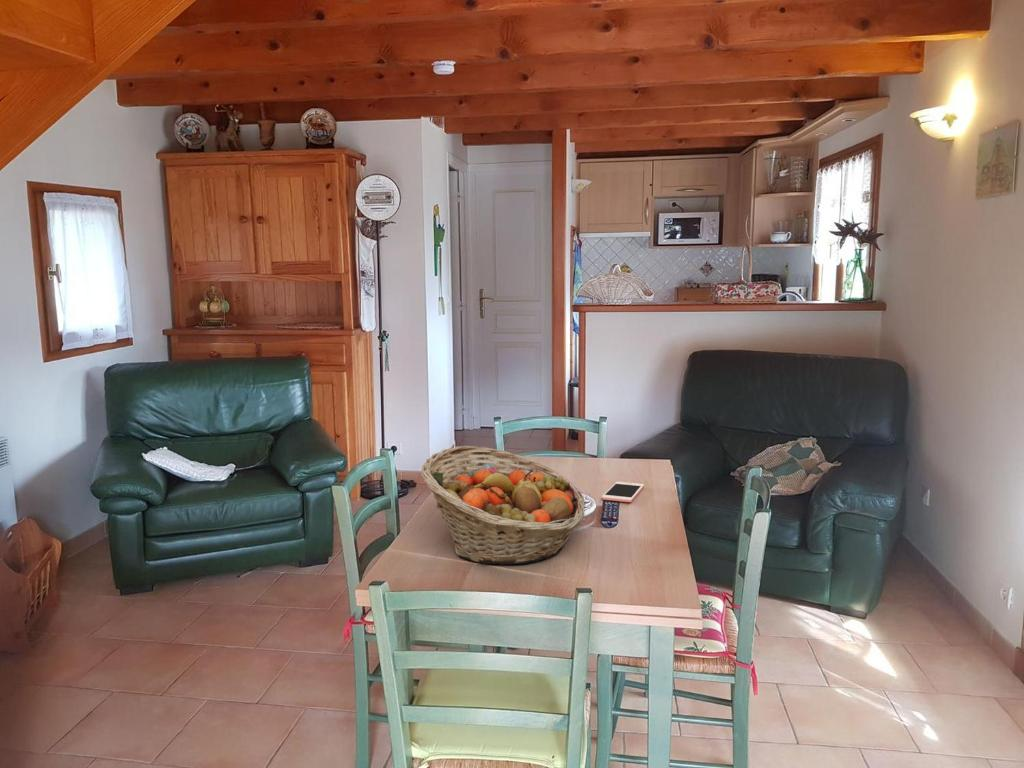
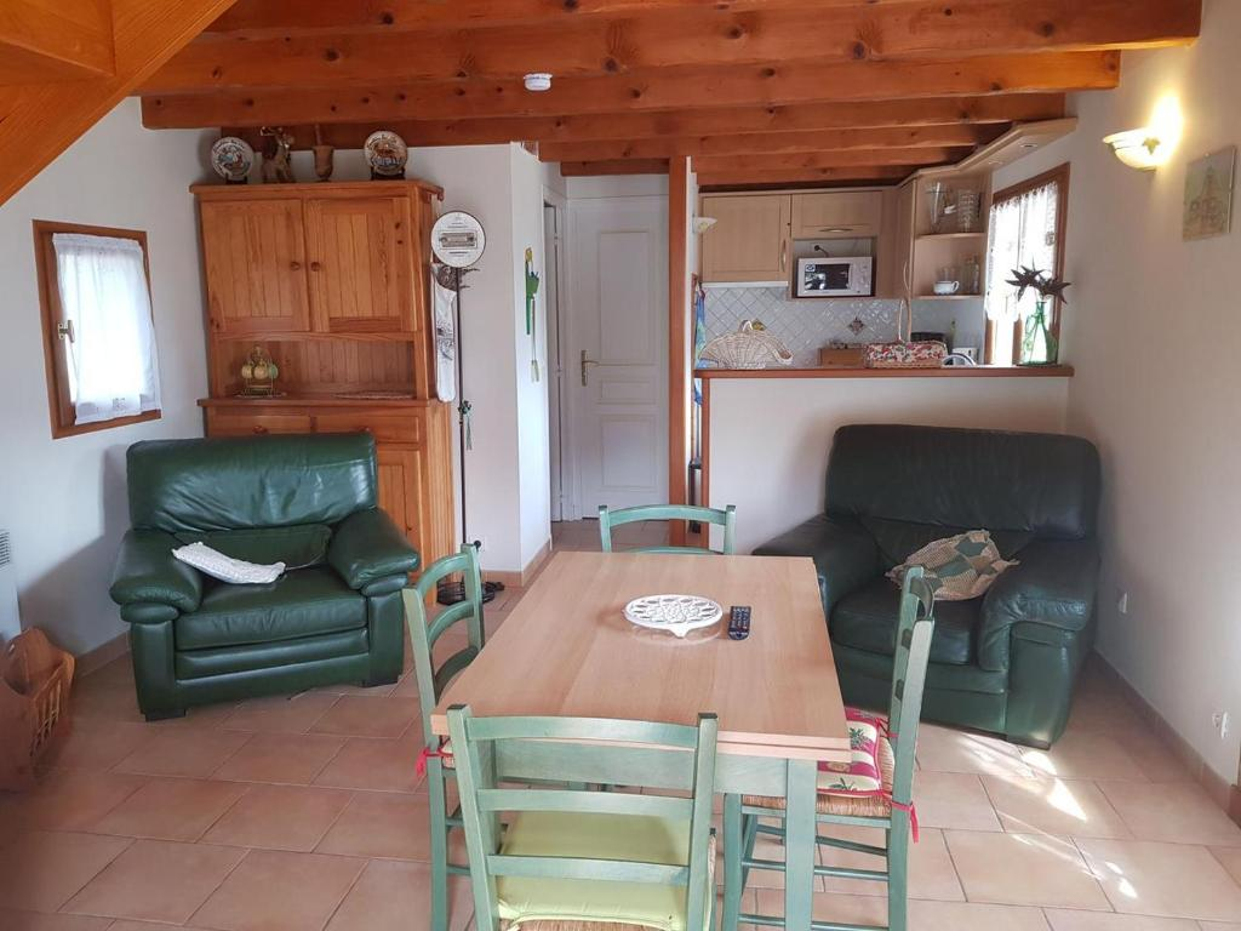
- fruit basket [420,445,586,565]
- cell phone [601,481,645,503]
